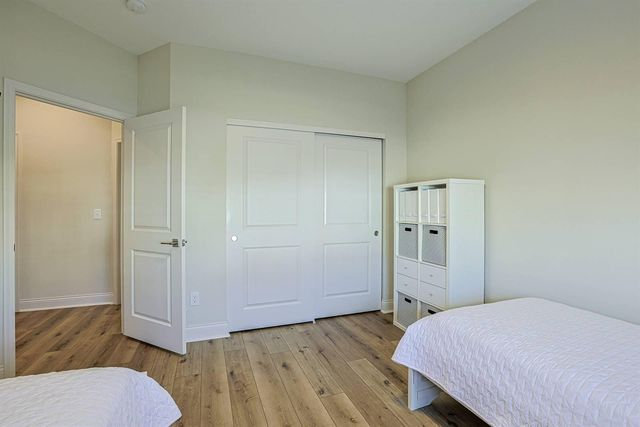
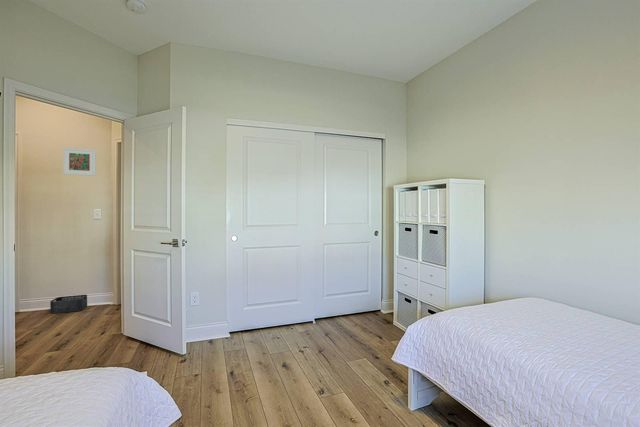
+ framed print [62,147,97,177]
+ storage bin [49,294,88,314]
